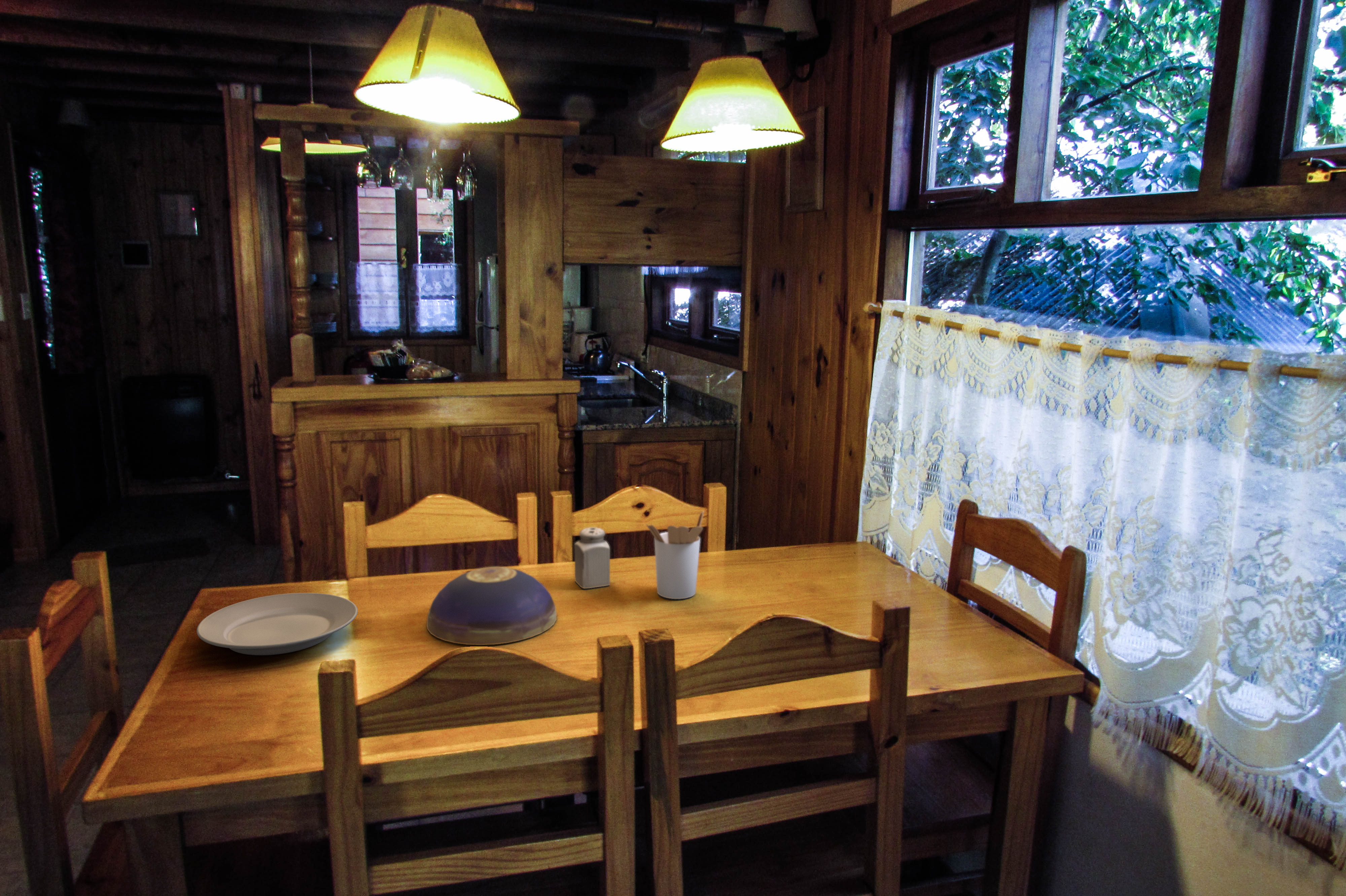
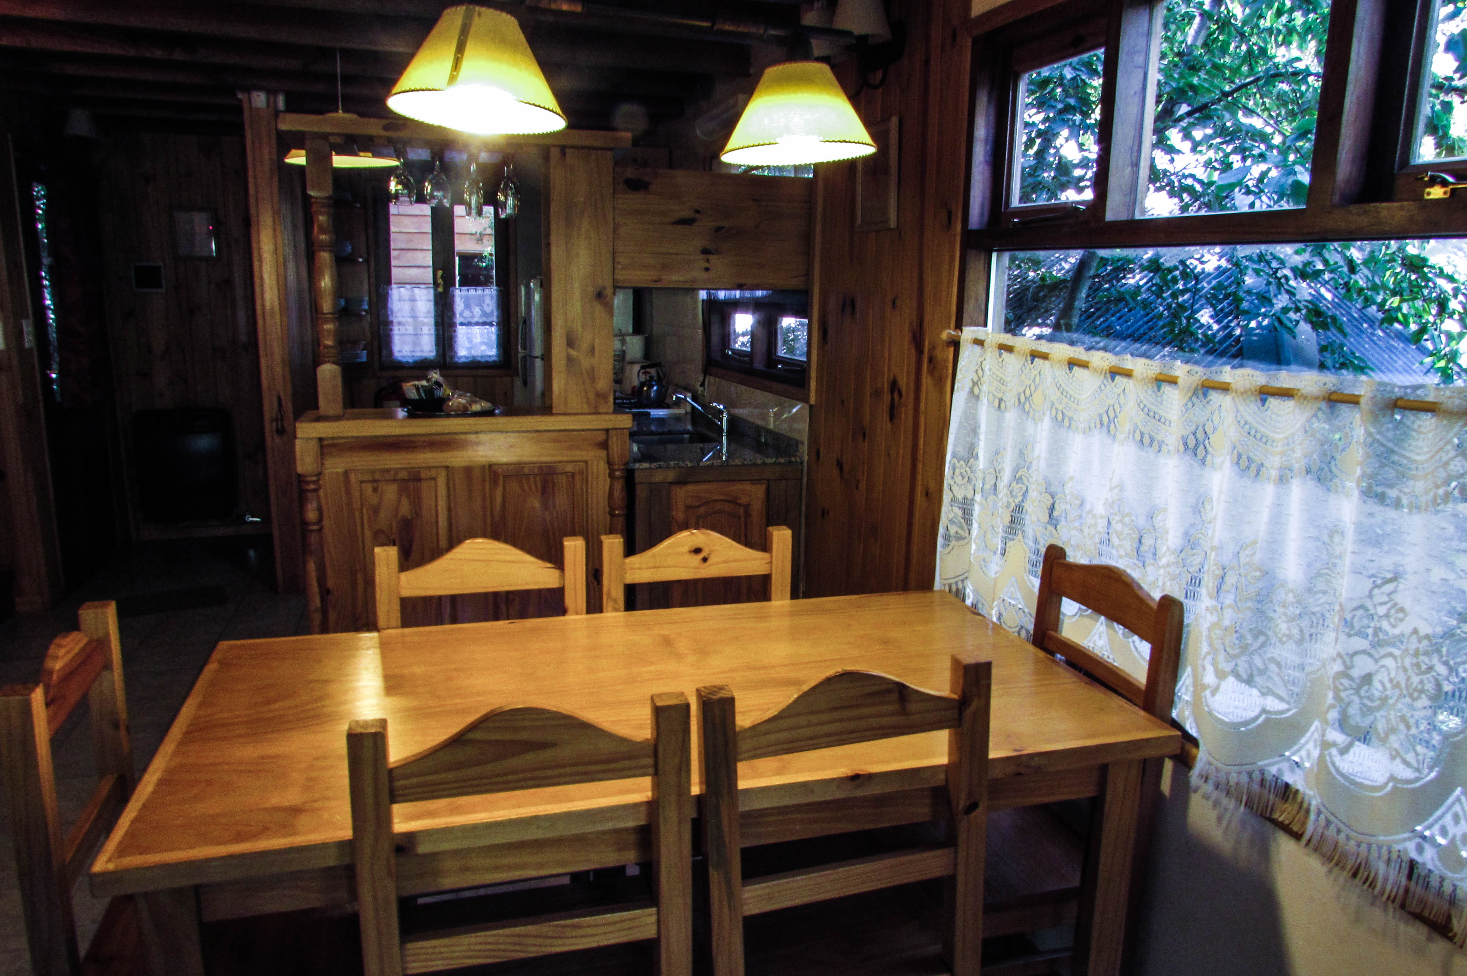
- decorative bowl [426,566,557,645]
- salt shaker [574,527,610,589]
- utensil holder [646,510,704,599]
- plate [197,593,358,656]
